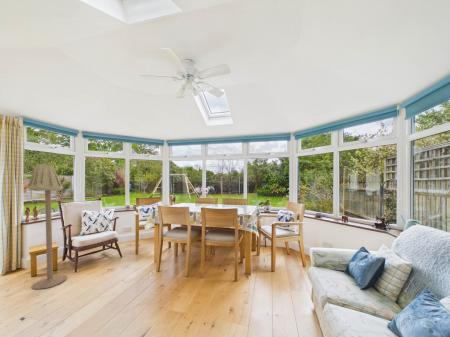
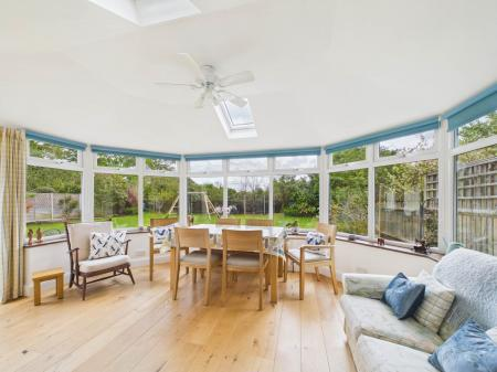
- floor lamp [27,162,68,290]
